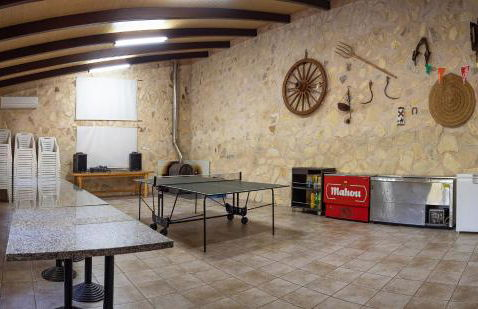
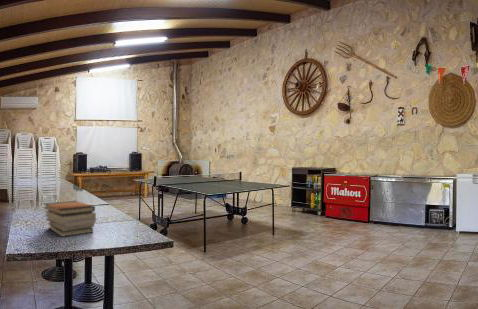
+ book stack [43,200,97,238]
